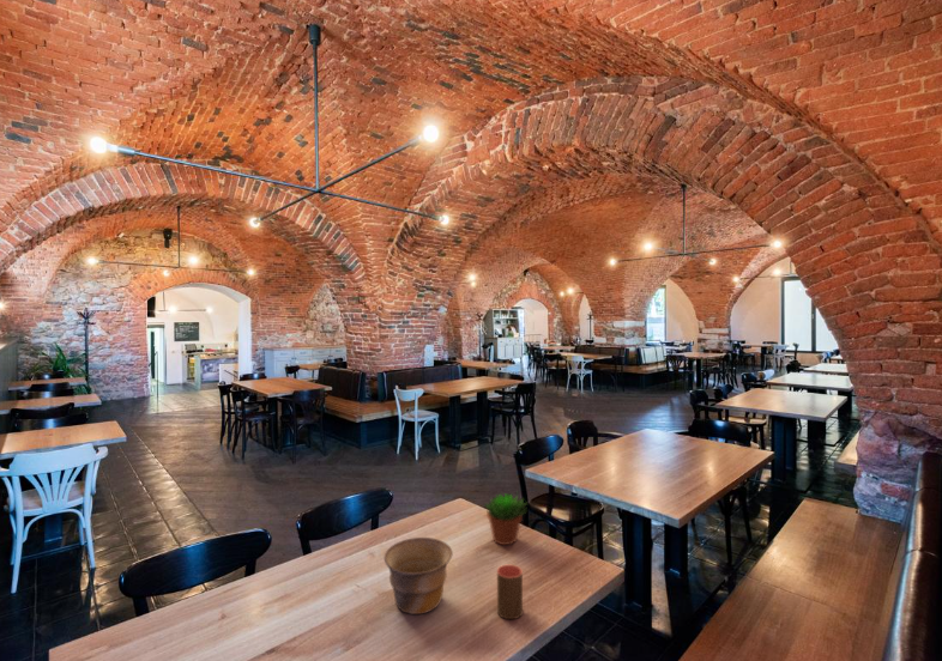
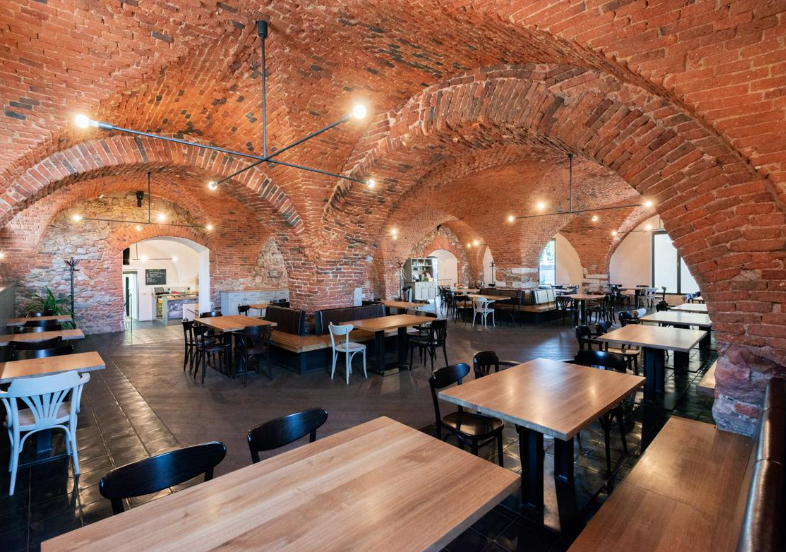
- bowl [384,536,454,615]
- succulent plant [483,492,529,546]
- cup [496,564,524,620]
